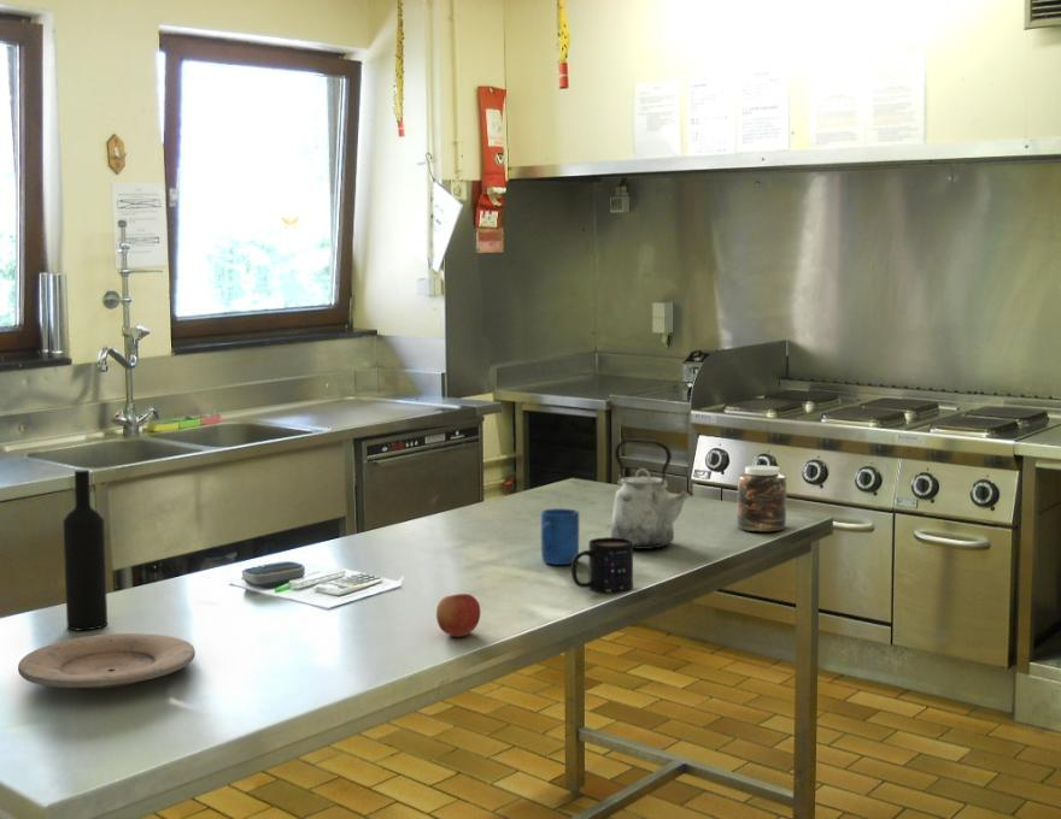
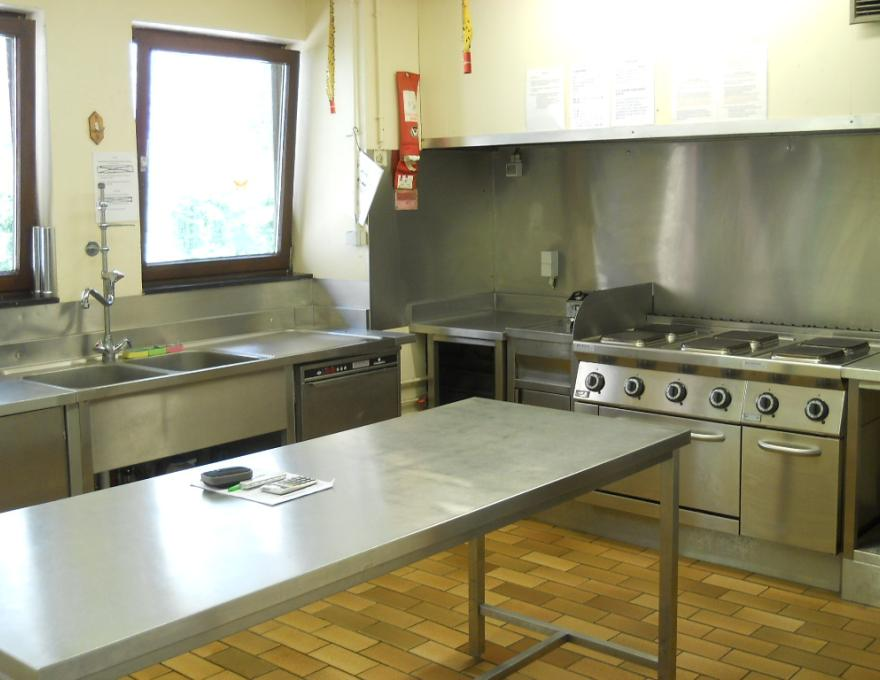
- apple [435,593,481,638]
- mug [540,507,580,566]
- jar [737,464,787,532]
- mug [570,536,634,595]
- plate [17,632,197,690]
- kettle [610,438,694,550]
- wine bottle [61,469,109,631]
